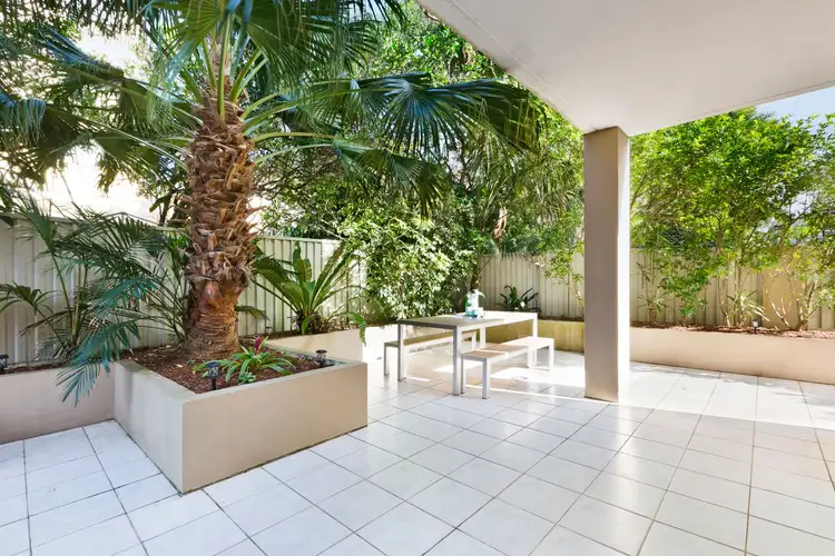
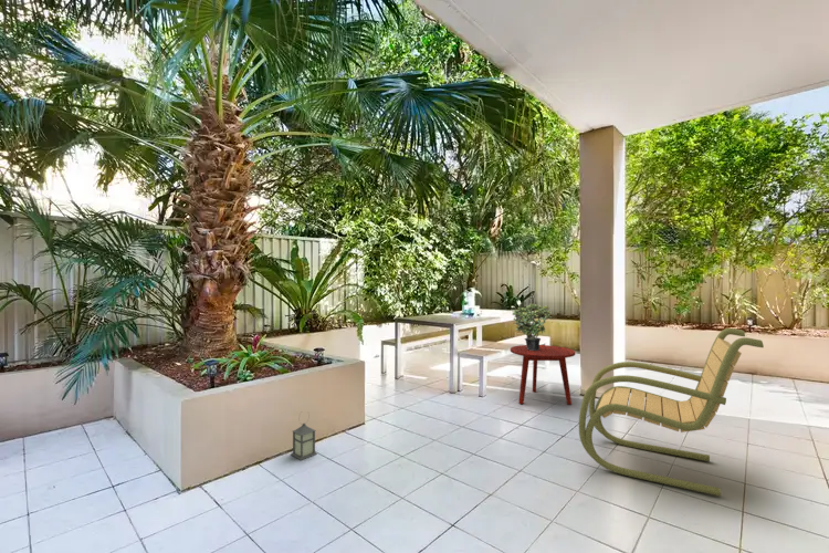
+ lounge chair [578,327,765,497]
+ lantern [290,413,318,461]
+ side table [510,344,576,406]
+ potted plant [511,302,553,351]
